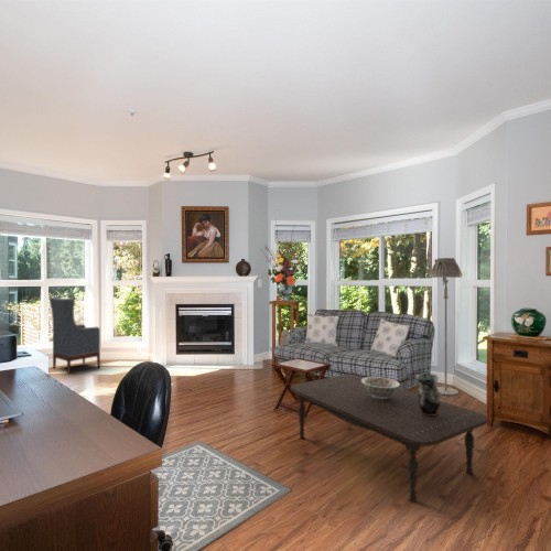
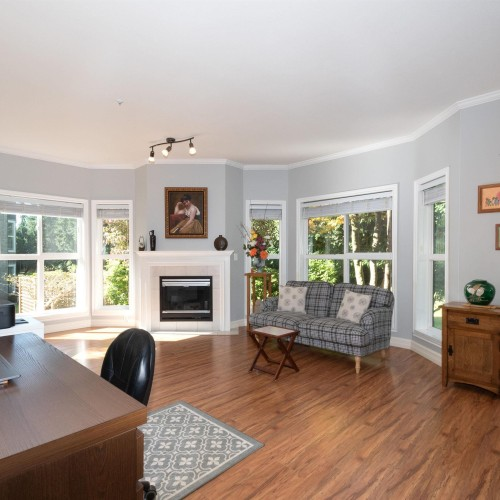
- coffee table [290,374,488,504]
- armchair [48,296,101,375]
- decorative bowl [361,376,401,399]
- vase [415,372,442,415]
- floor lamp [429,257,464,397]
